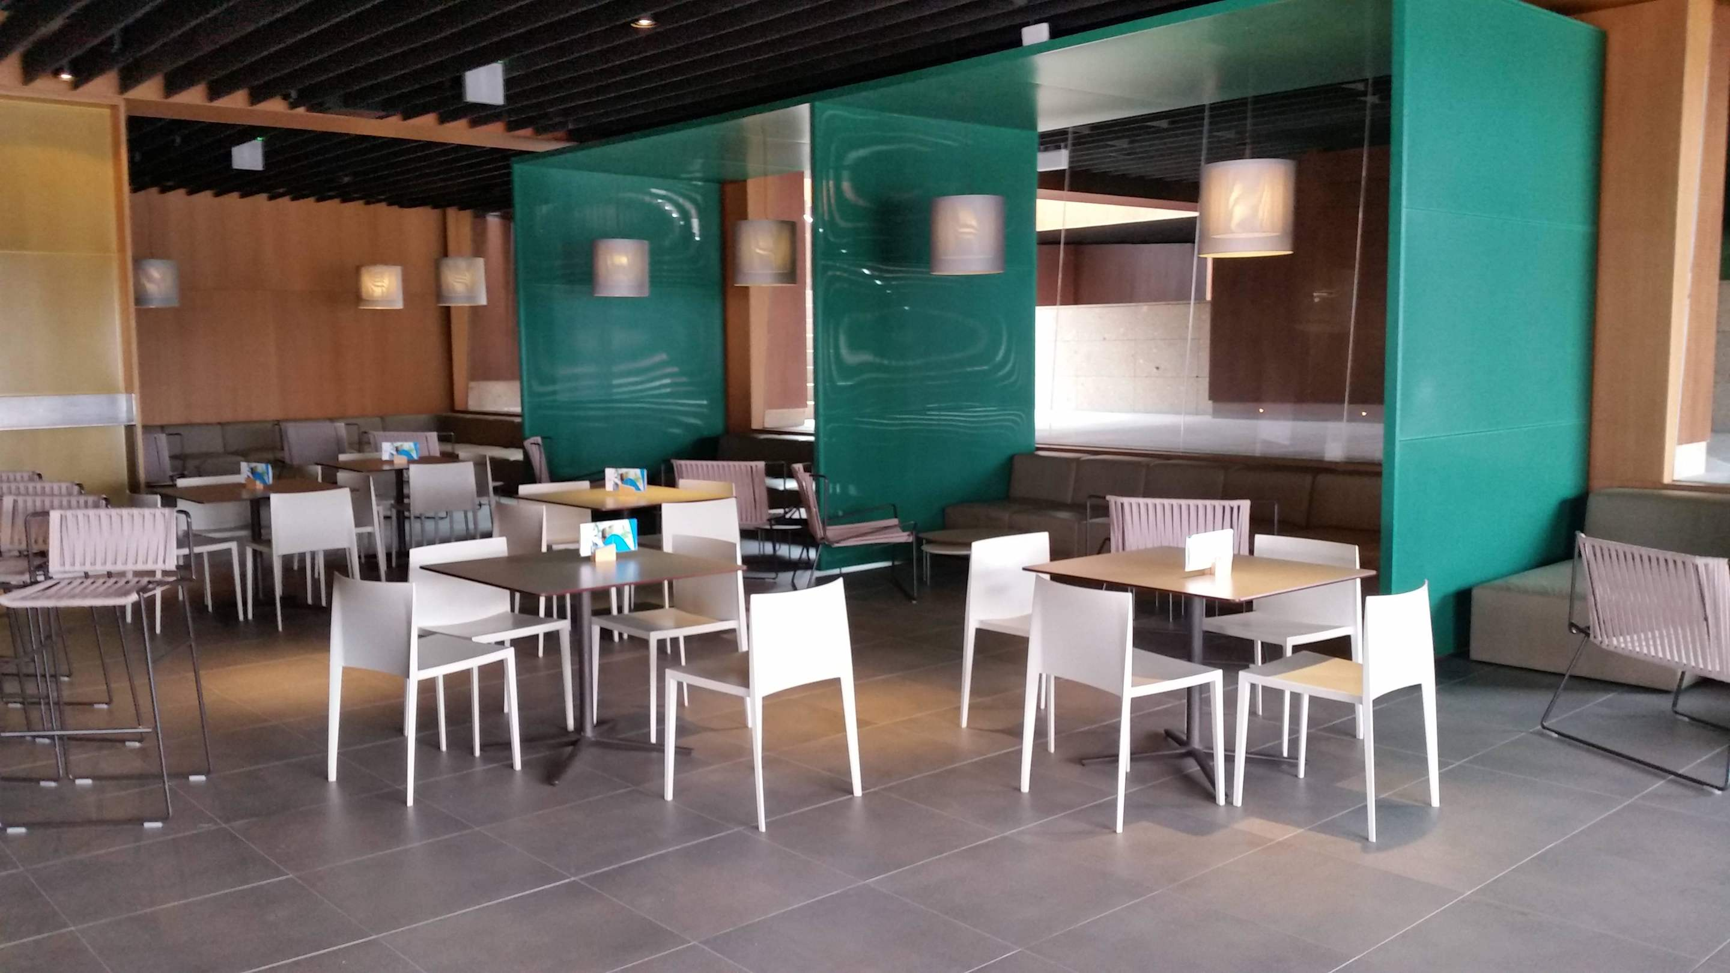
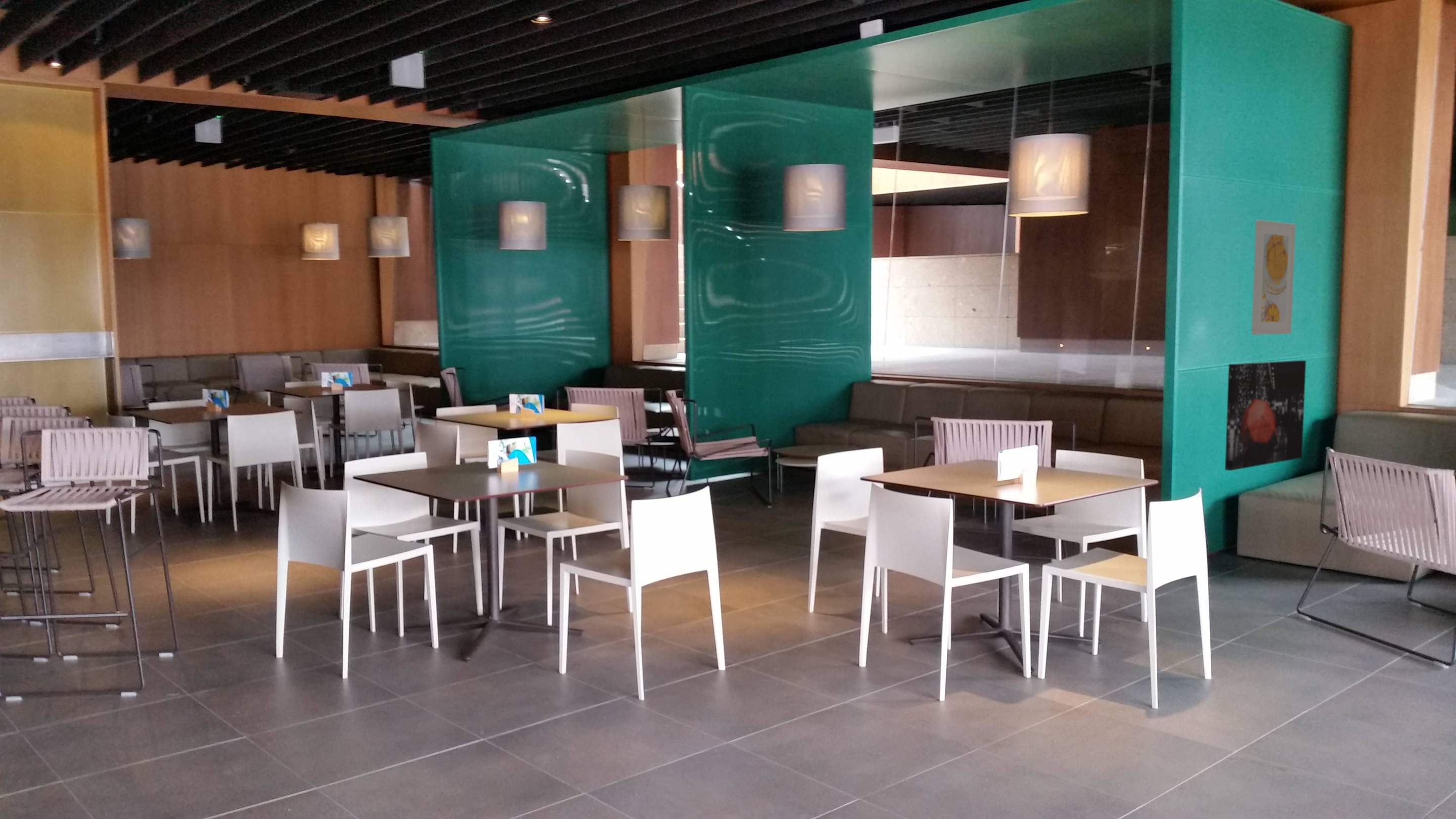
+ wall art [1224,360,1306,471]
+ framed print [1251,219,1296,335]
